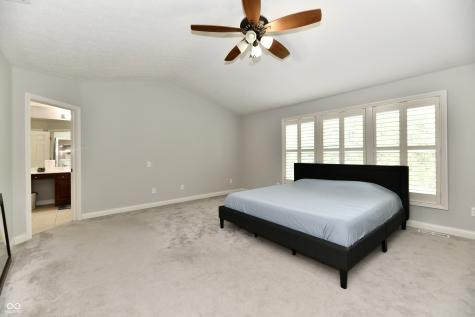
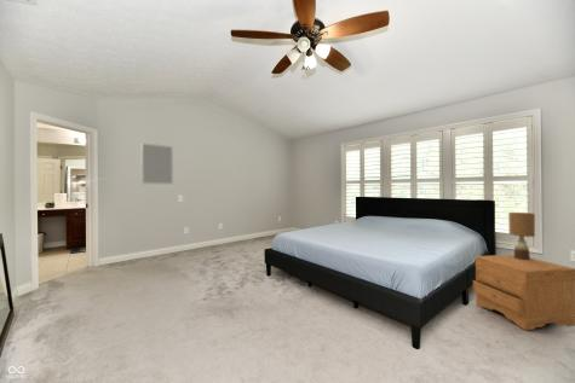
+ table lamp [507,211,536,260]
+ nightstand [472,254,575,331]
+ home mirror [140,141,174,186]
